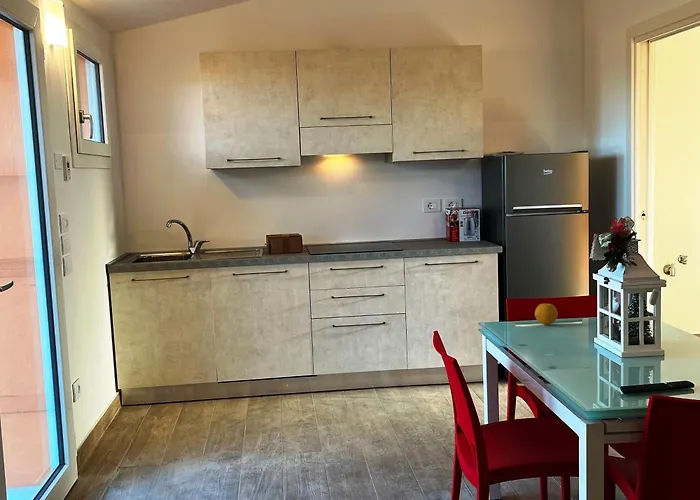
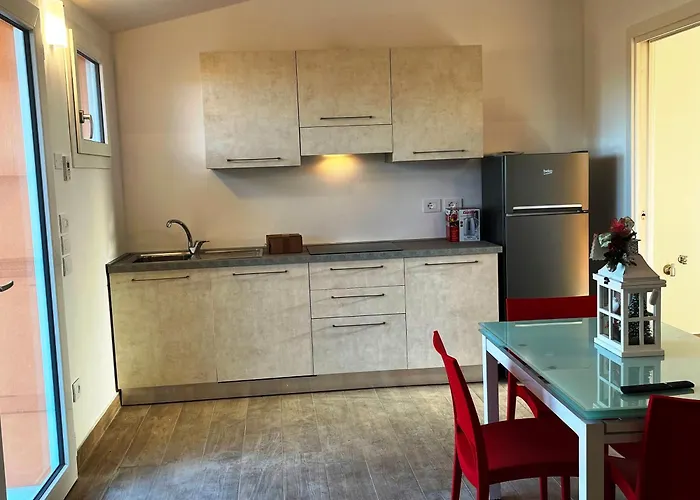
- fruit [534,303,559,325]
